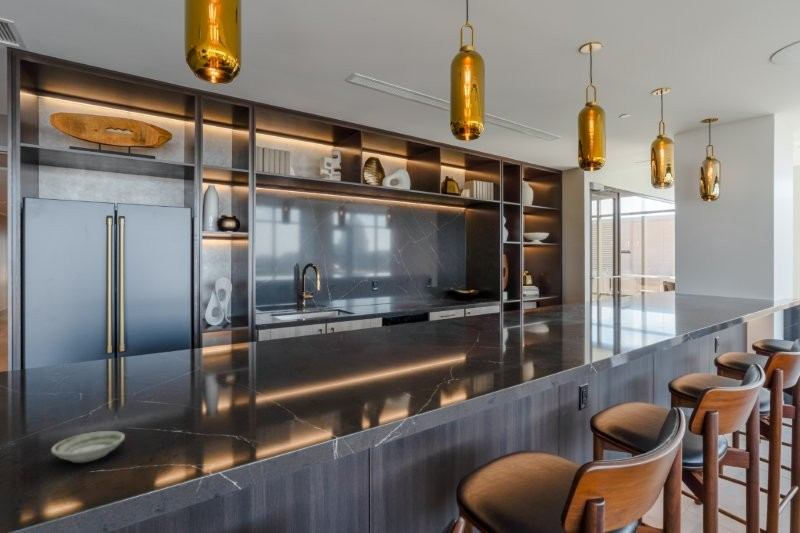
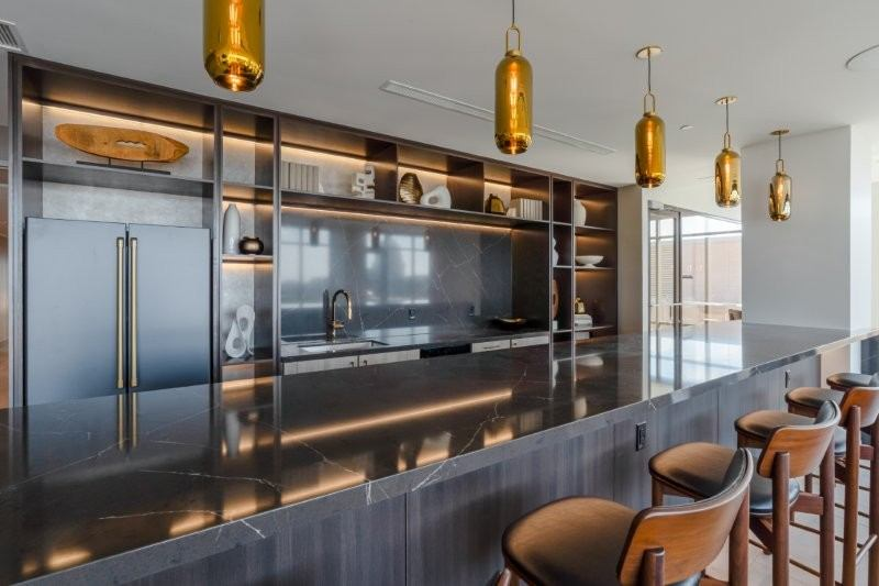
- saucer [50,430,126,463]
